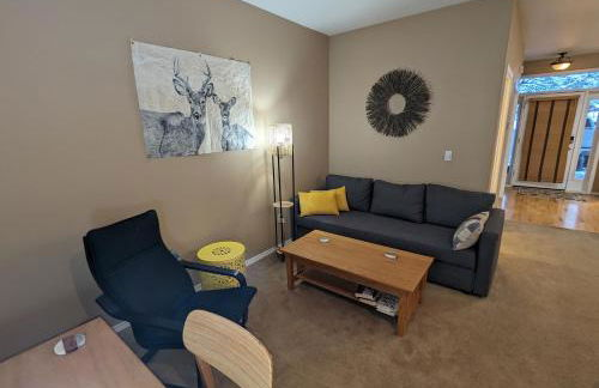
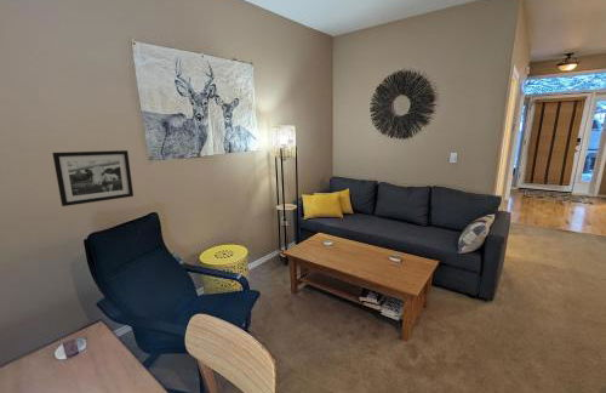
+ picture frame [51,149,135,207]
